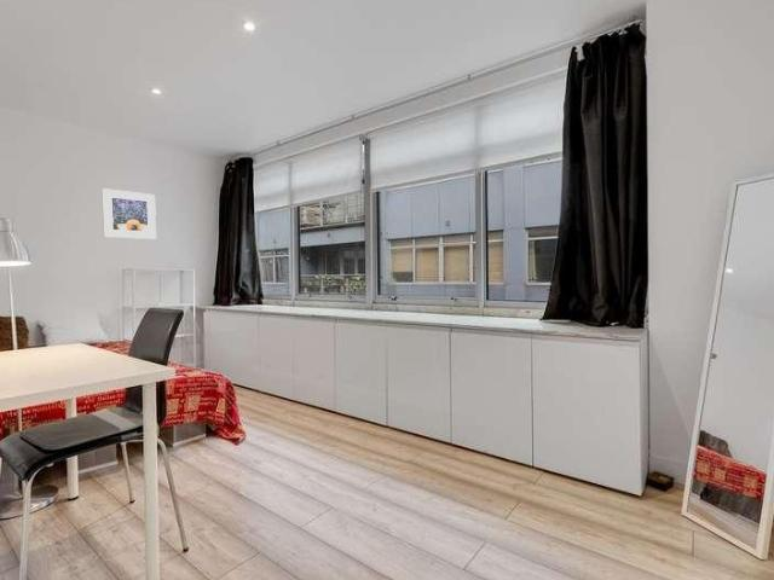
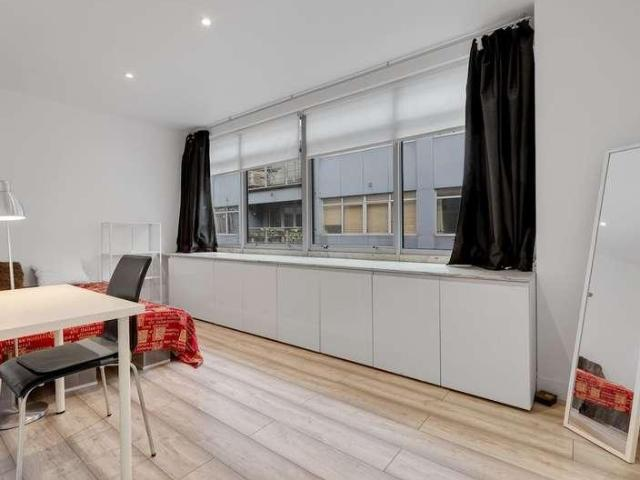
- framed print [100,187,157,240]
